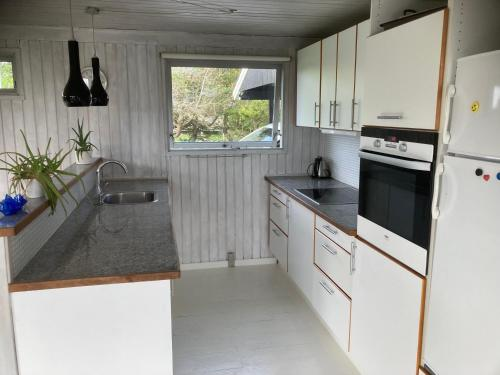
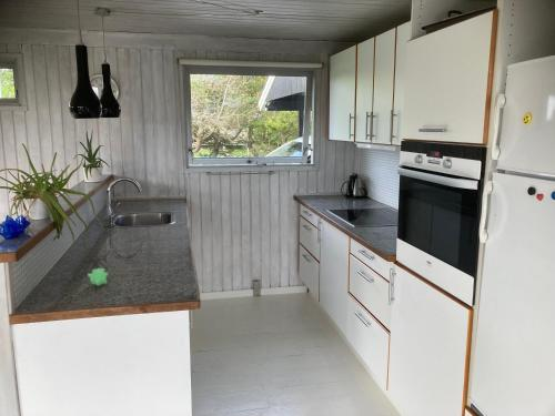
+ flower [87,267,109,287]
